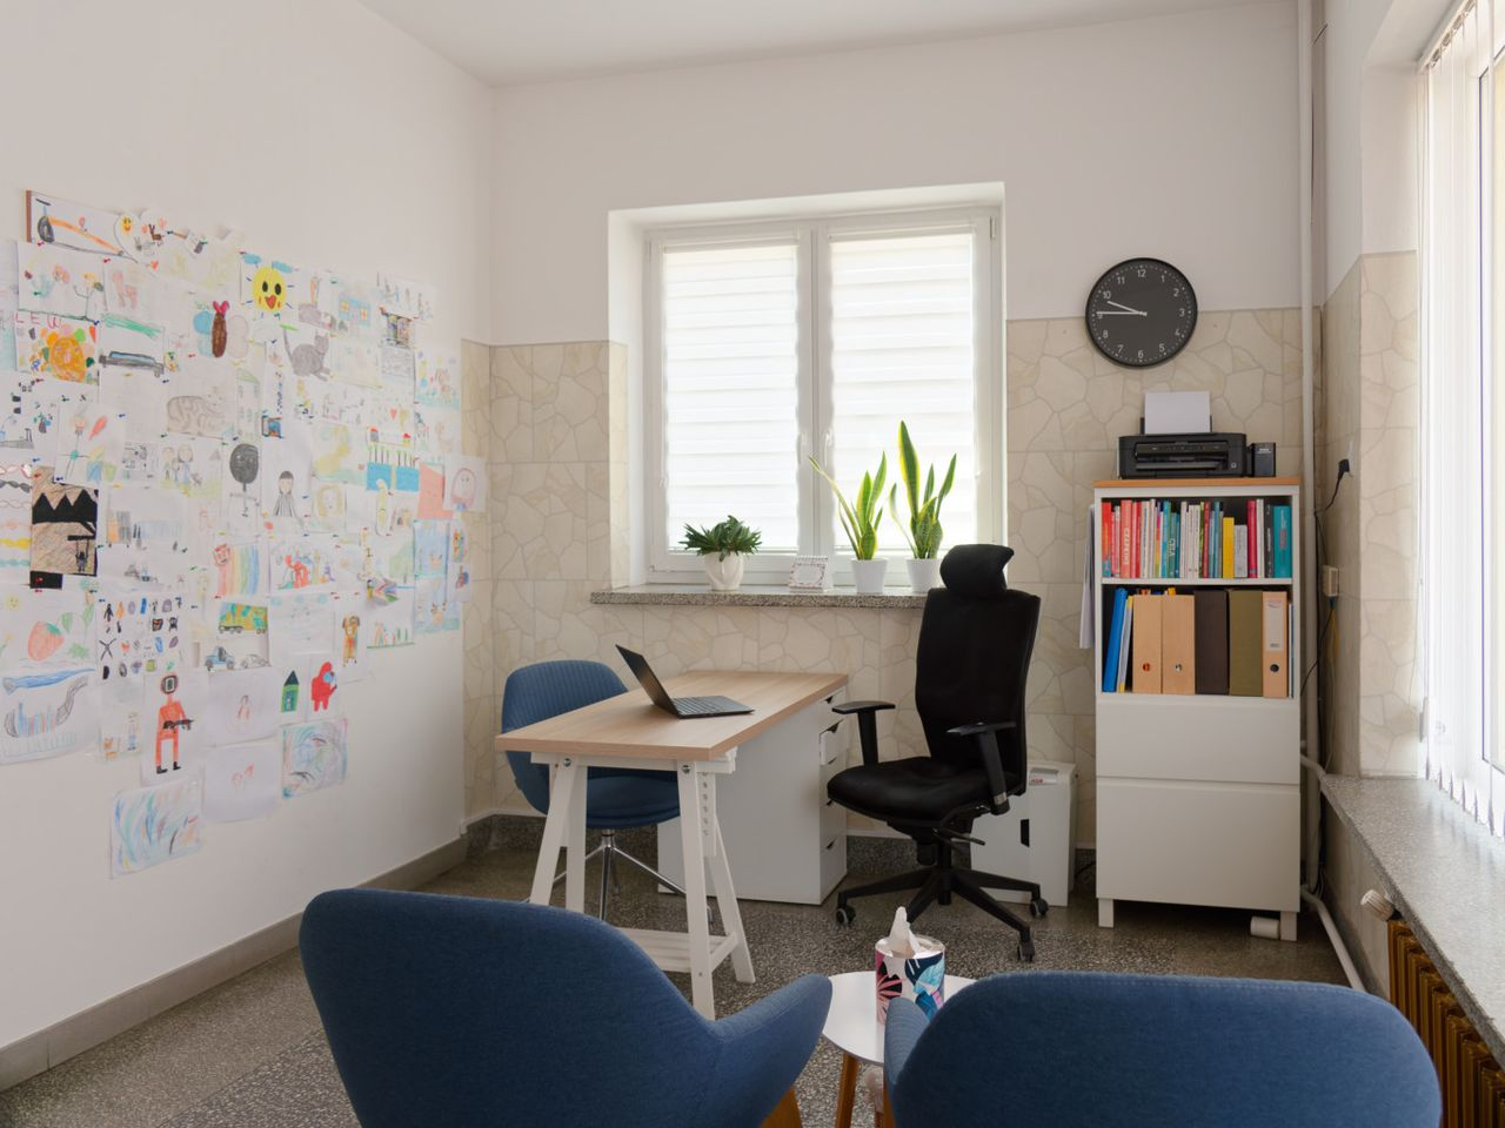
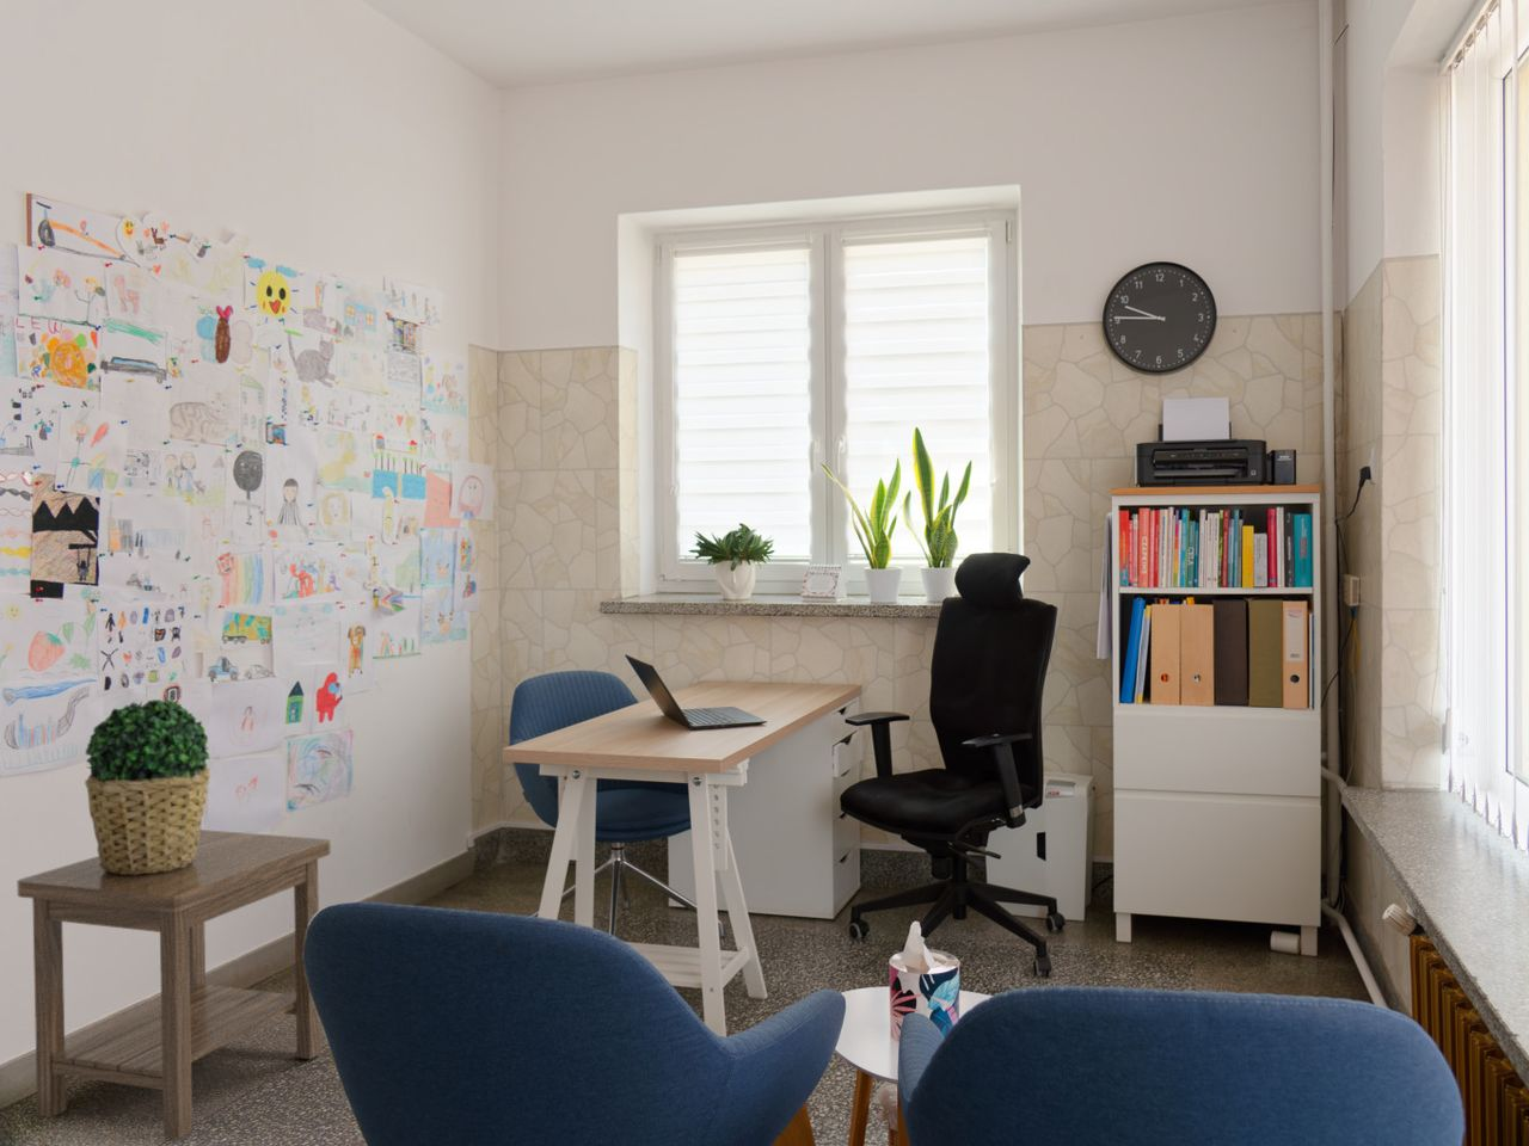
+ potted plant [83,698,212,875]
+ side table [16,828,332,1140]
